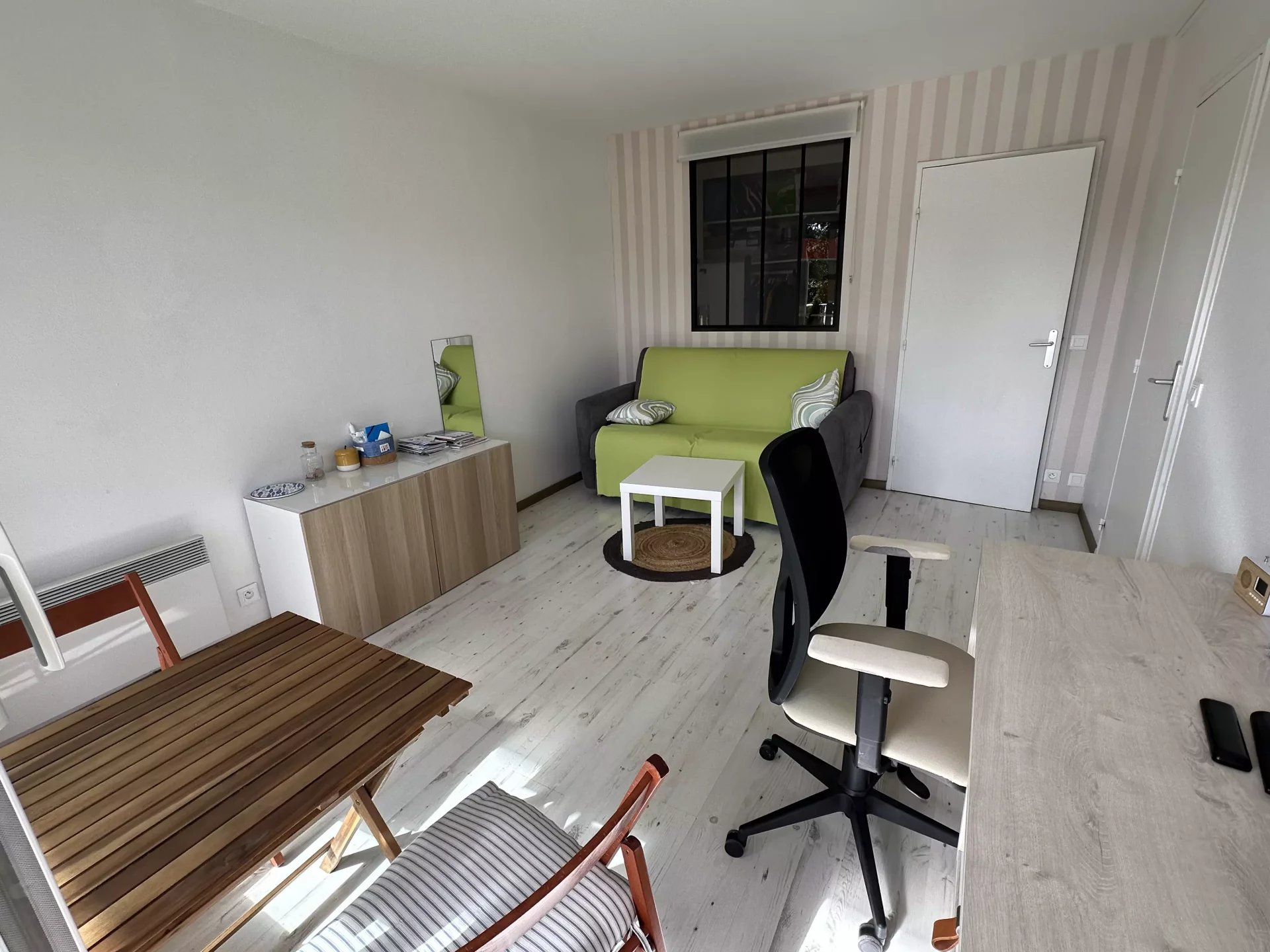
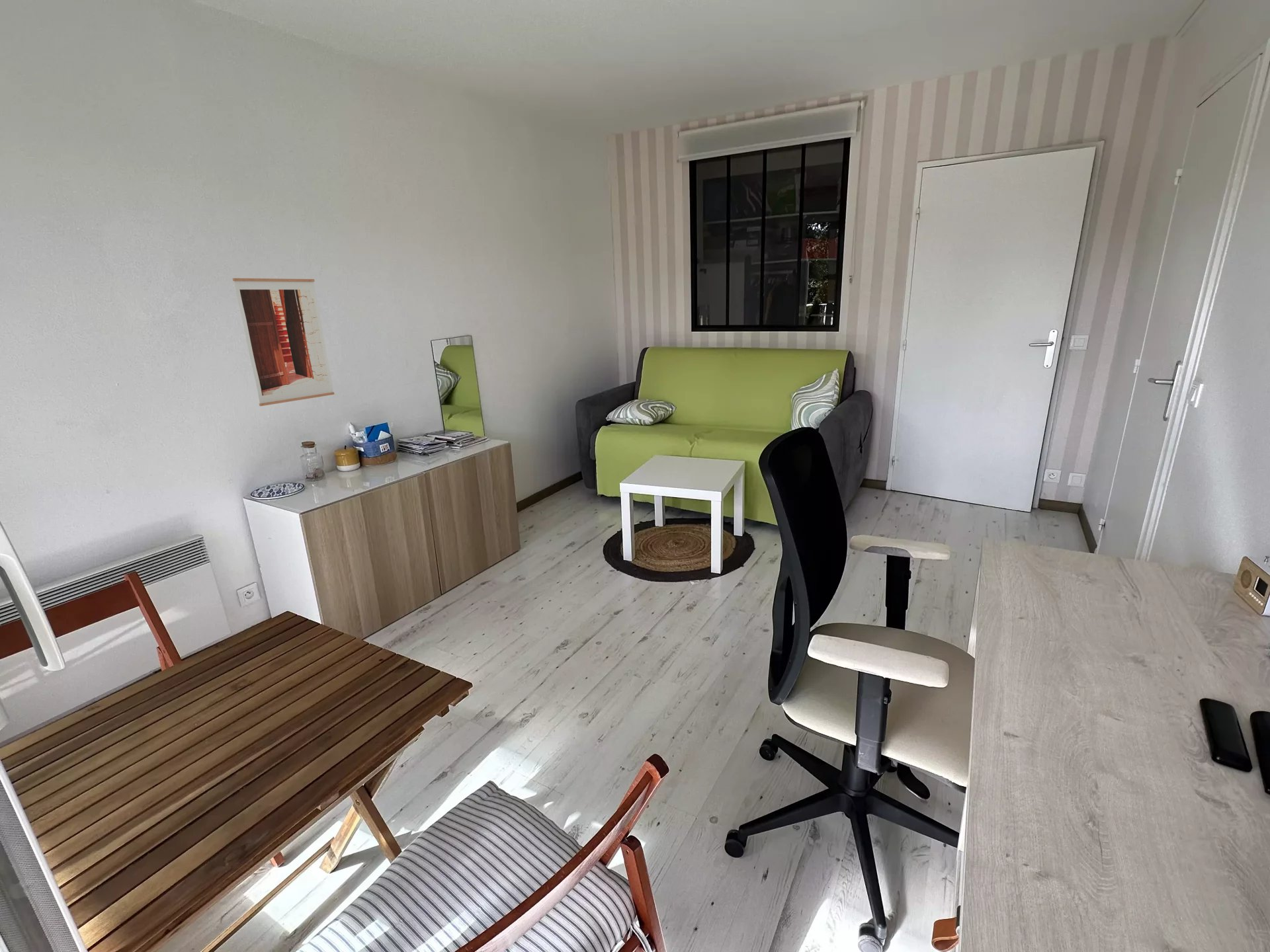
+ wall art [232,278,335,407]
